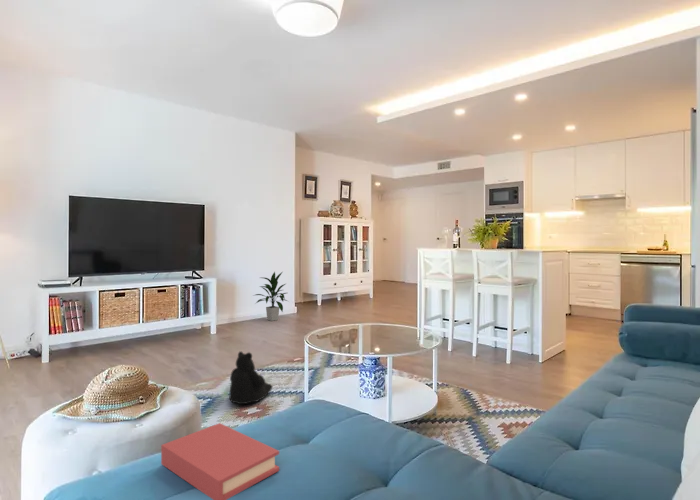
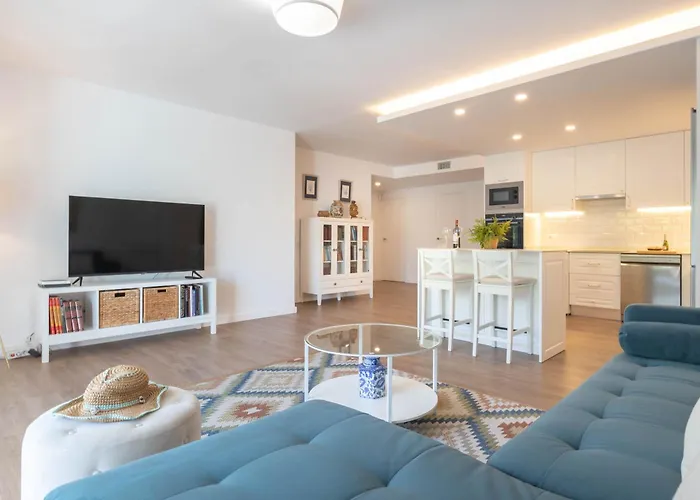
- book [160,422,280,500]
- indoor plant [252,271,290,322]
- plush toy [228,350,274,405]
